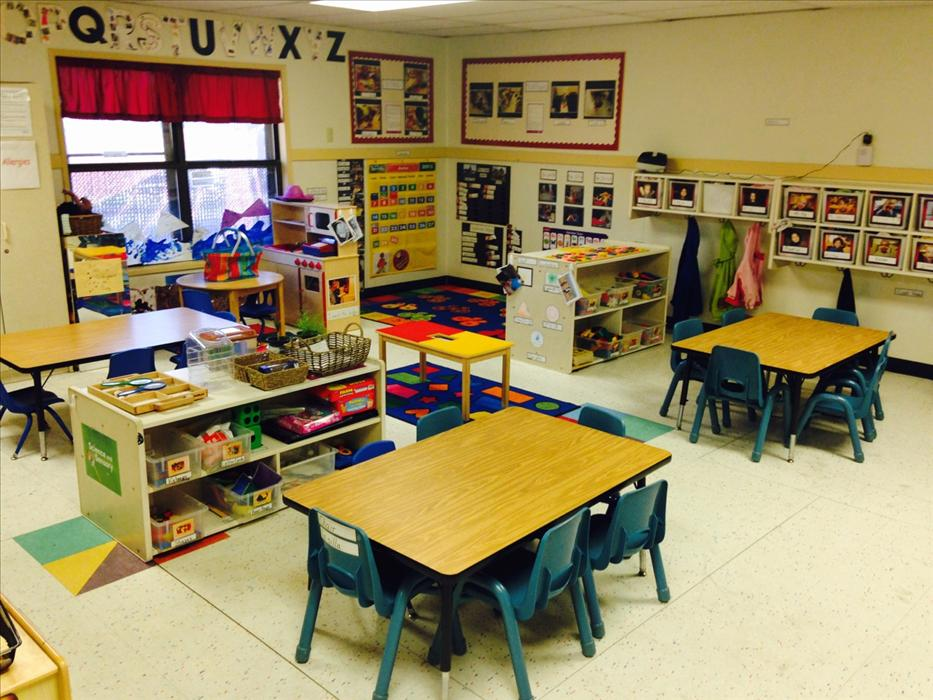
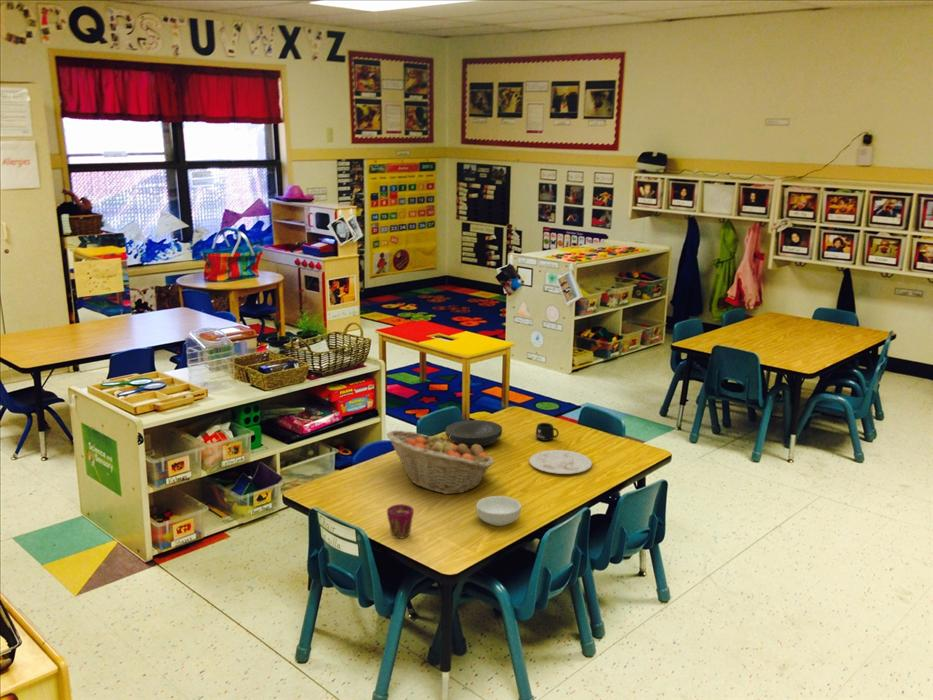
+ plate [445,419,503,448]
+ mug [535,422,560,442]
+ plate [528,449,593,475]
+ fruit basket [385,429,495,495]
+ cereal bowl [475,495,522,527]
+ cup [386,503,415,539]
